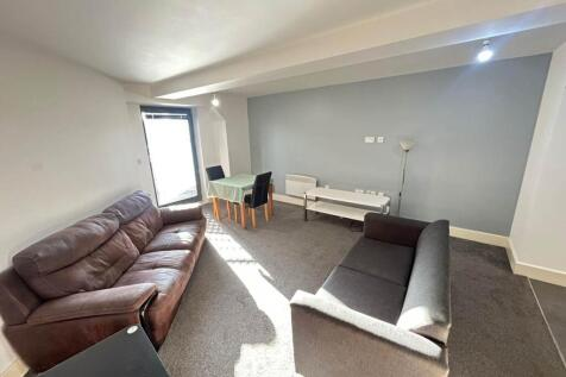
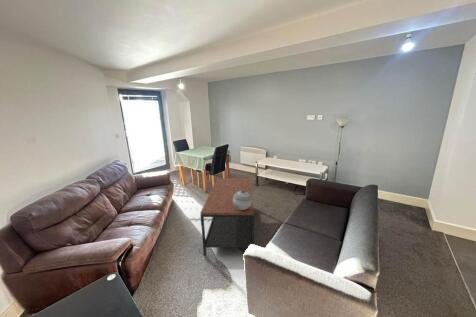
+ decorative sphere [233,191,252,210]
+ coffee table [199,177,255,257]
